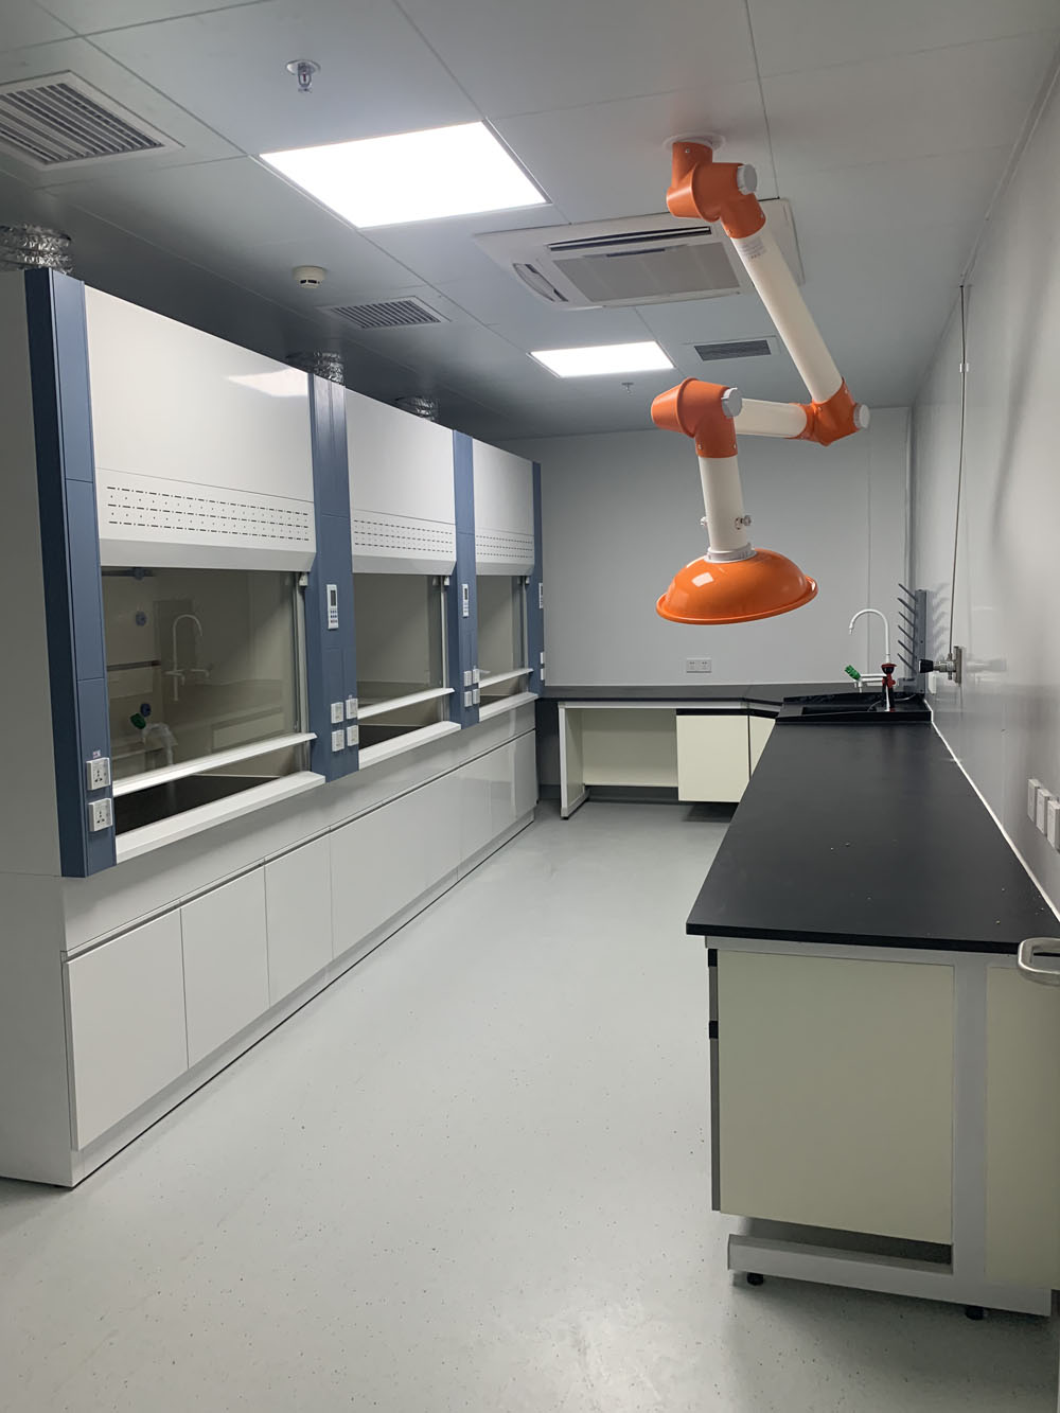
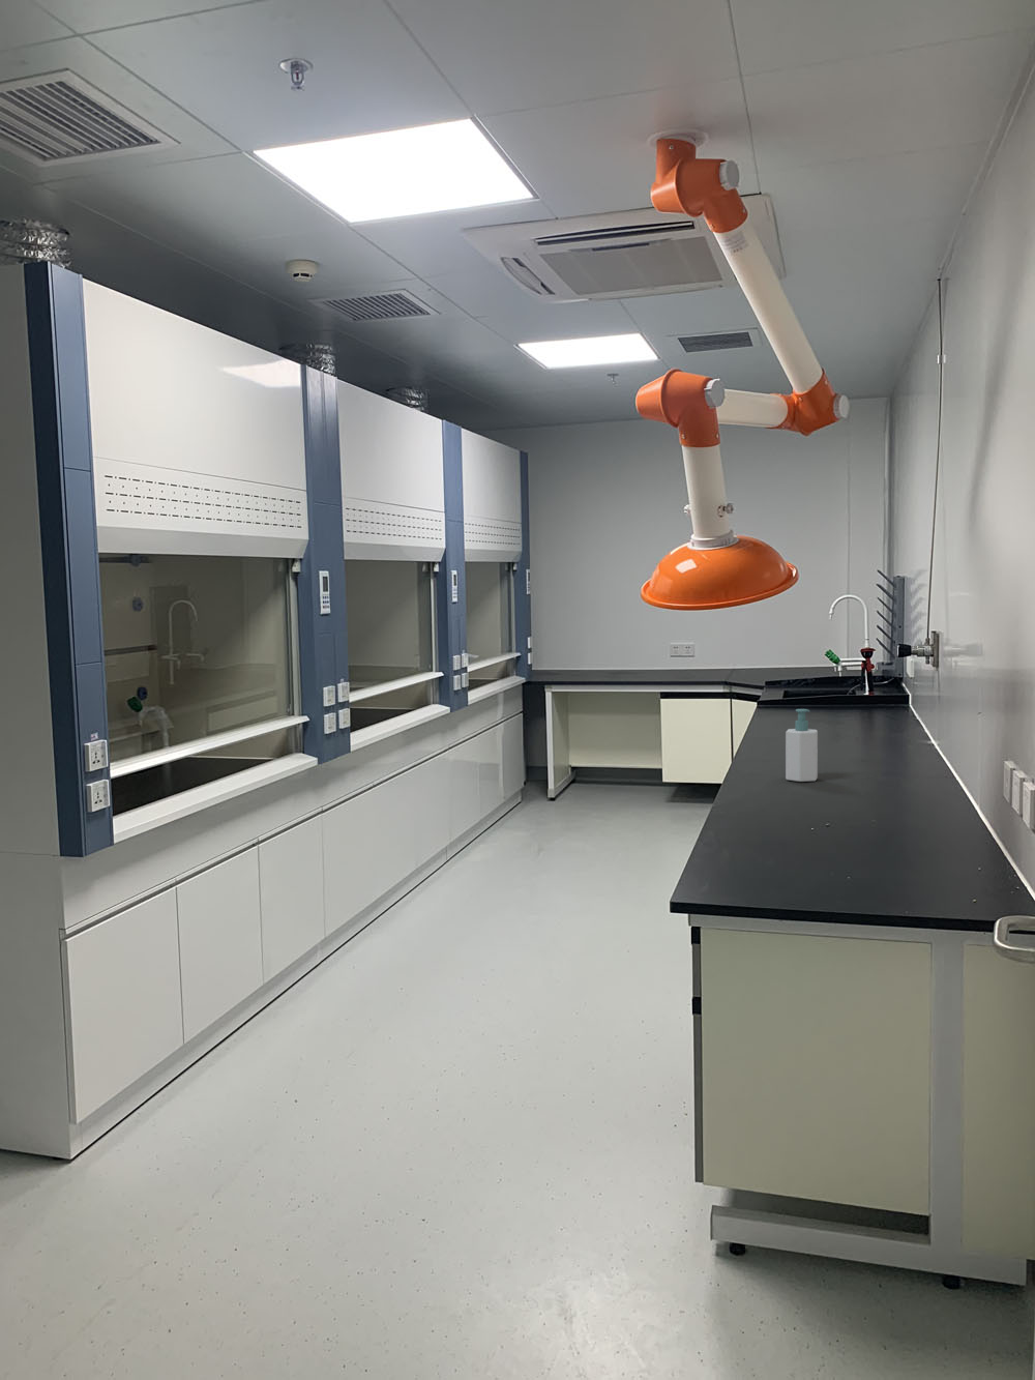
+ soap bottle [785,708,819,783]
